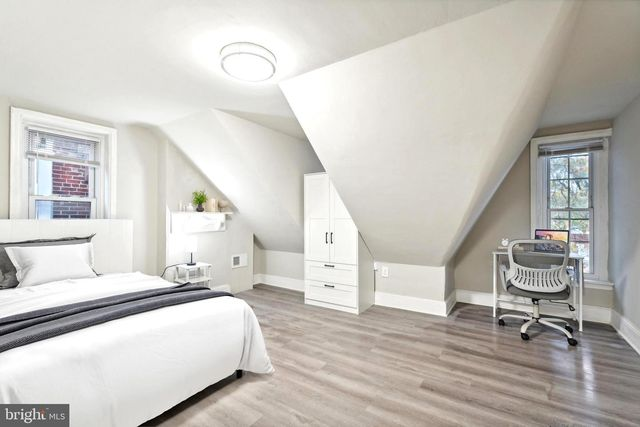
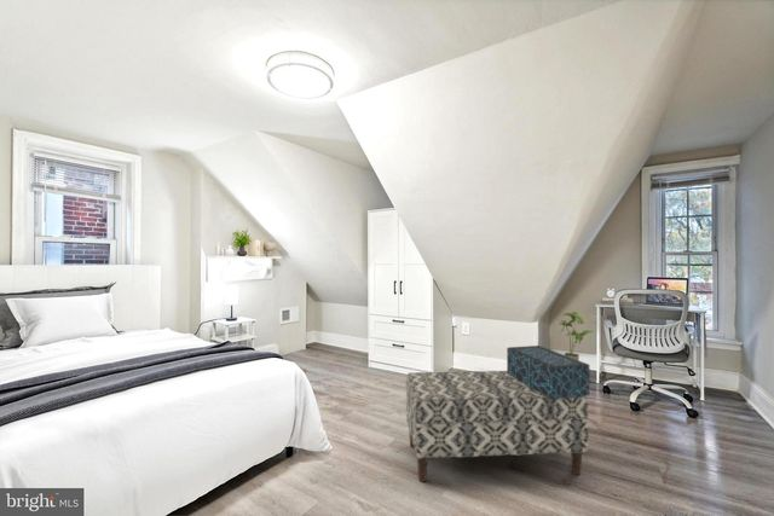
+ decorative box [506,344,590,399]
+ bench [405,370,589,483]
+ house plant [558,311,595,360]
